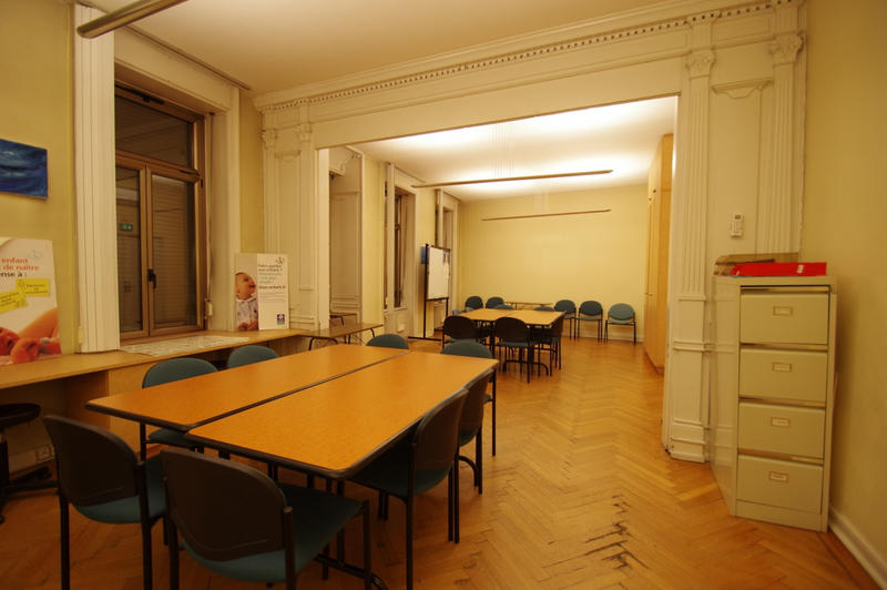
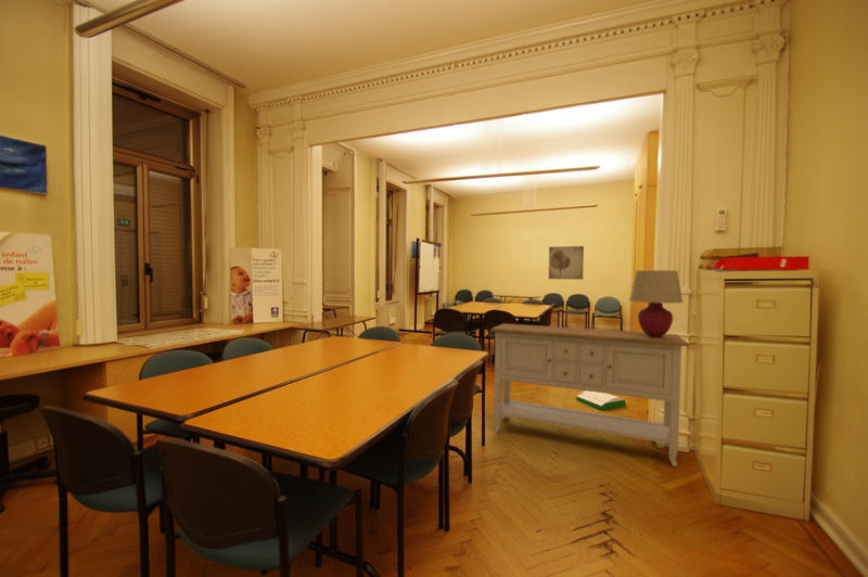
+ sideboard [489,322,689,467]
+ wall art [548,245,585,281]
+ table lamp [628,269,685,337]
+ shoe box [575,390,627,411]
